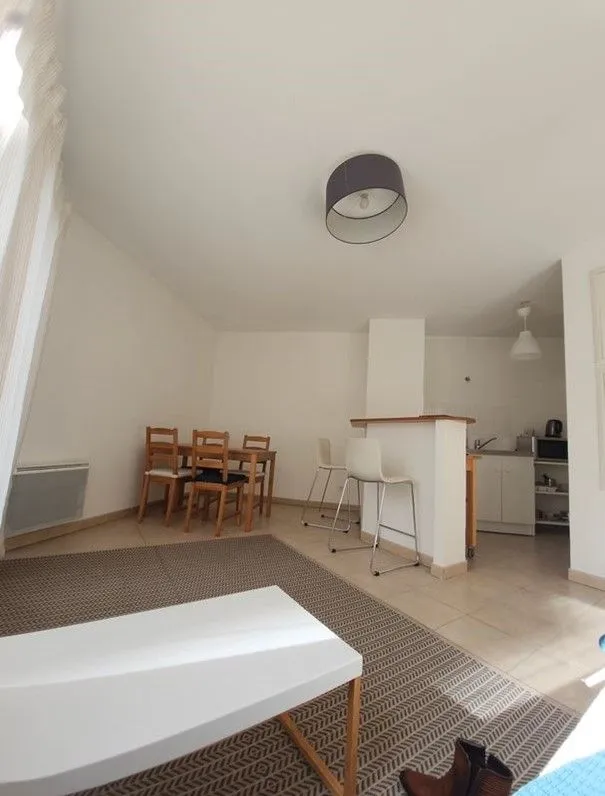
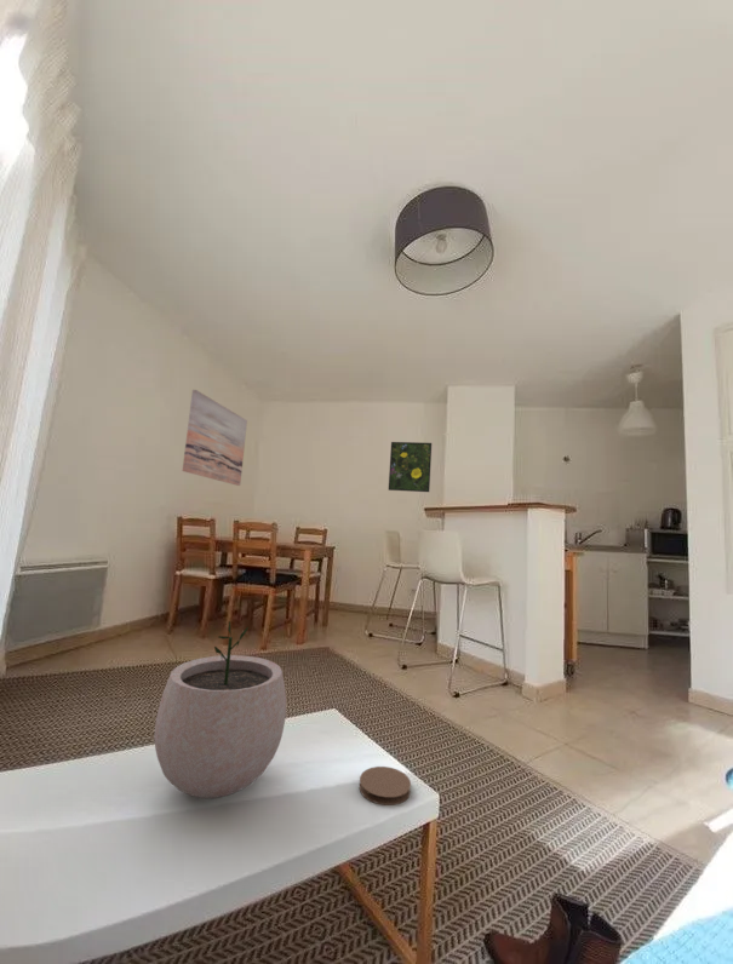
+ plant pot [154,620,287,799]
+ coaster [359,765,412,807]
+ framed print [388,441,433,493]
+ wall art [182,389,248,487]
